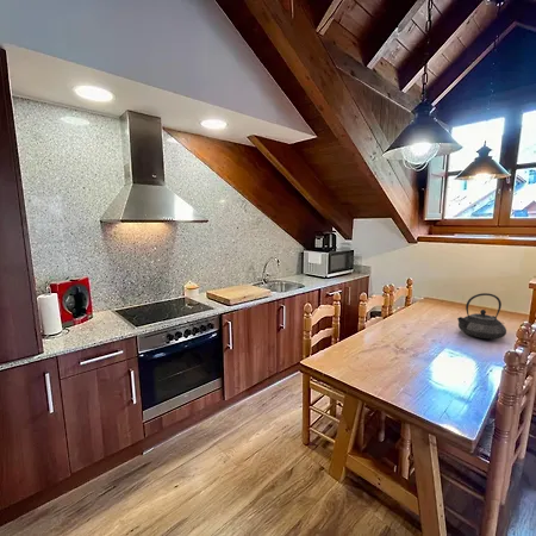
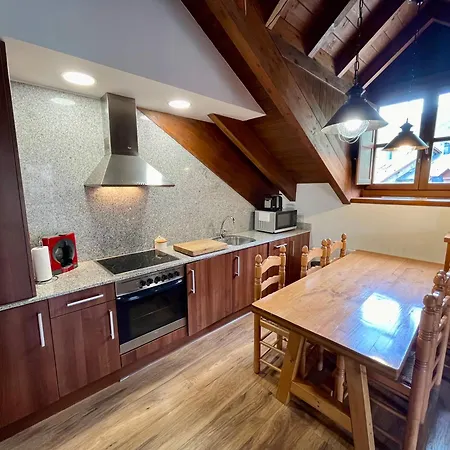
- teapot [456,292,507,339]
